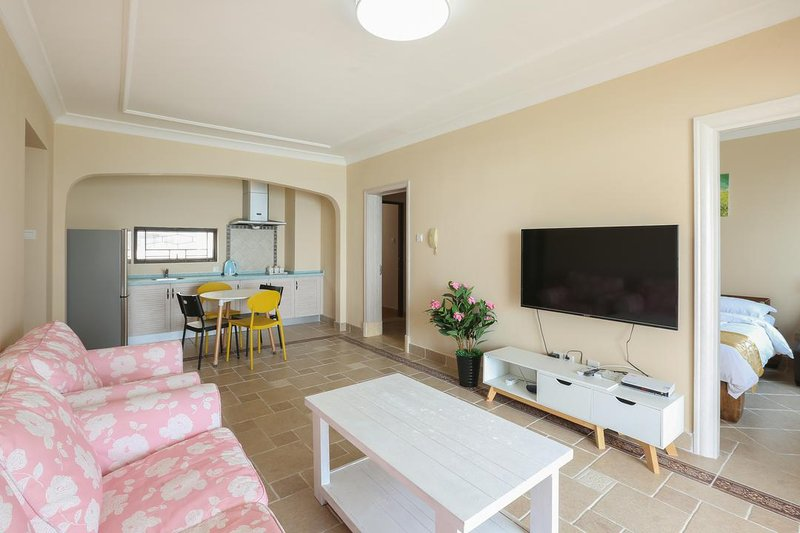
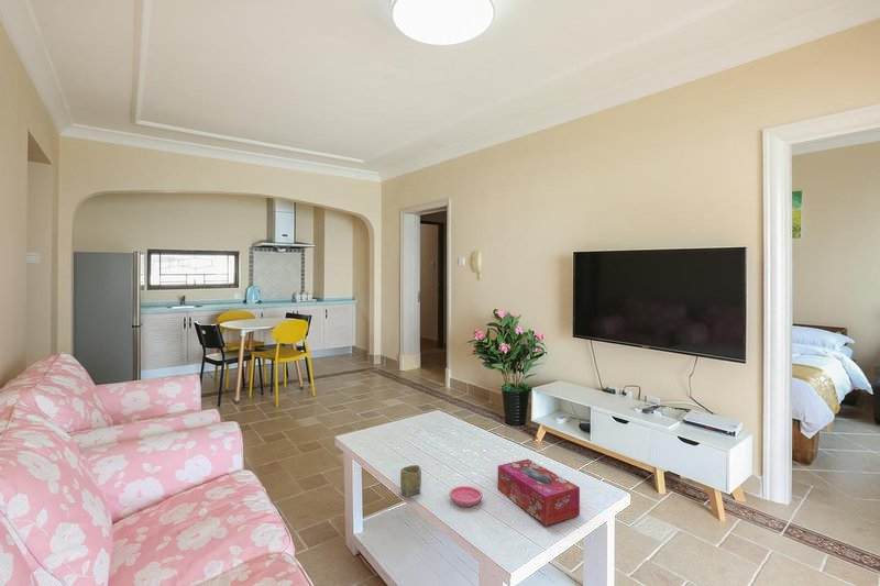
+ cup [399,464,422,498]
+ saucer [449,485,483,508]
+ tissue box [497,458,581,527]
